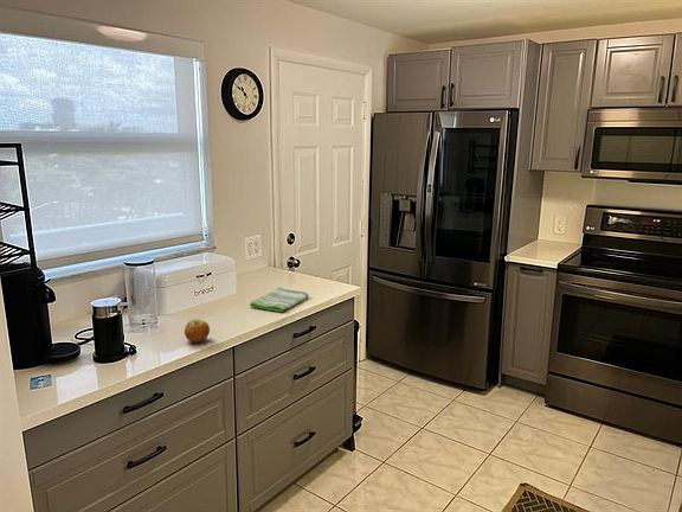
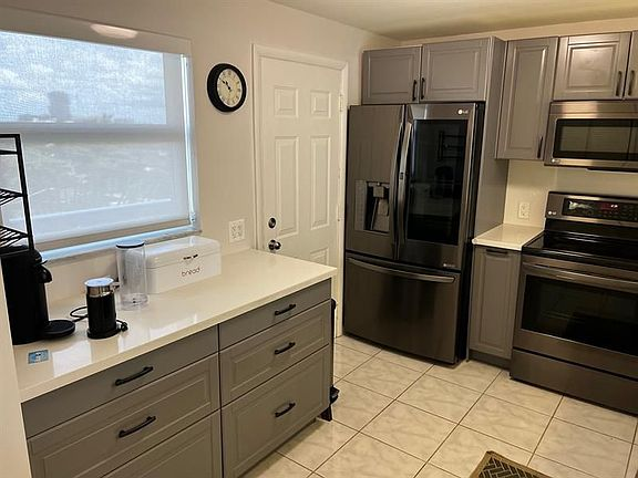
- apple [184,318,211,344]
- dish towel [249,287,309,313]
